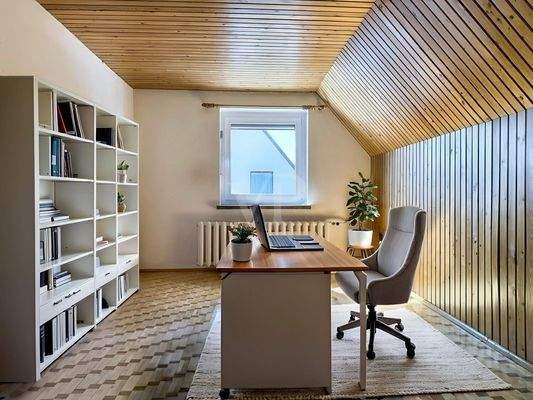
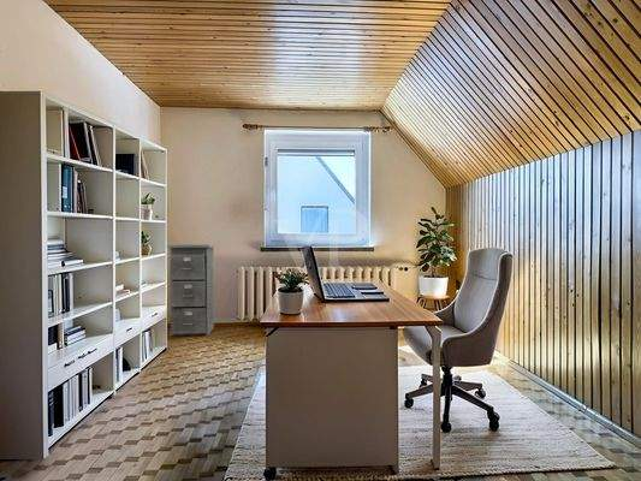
+ filing cabinet [166,243,216,337]
